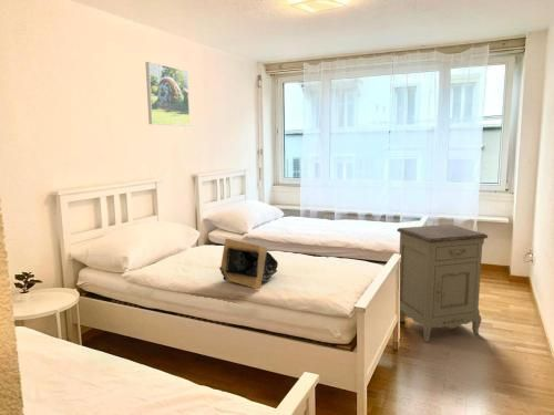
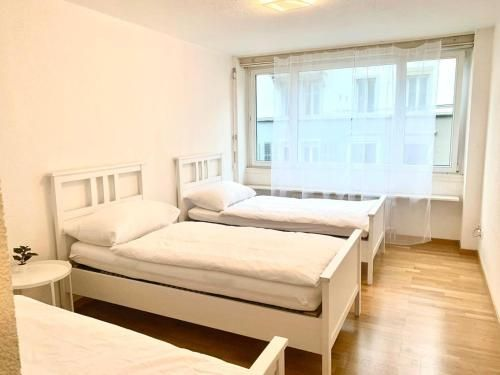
- tote bag [217,237,279,291]
- nightstand [396,224,489,343]
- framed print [145,61,191,127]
